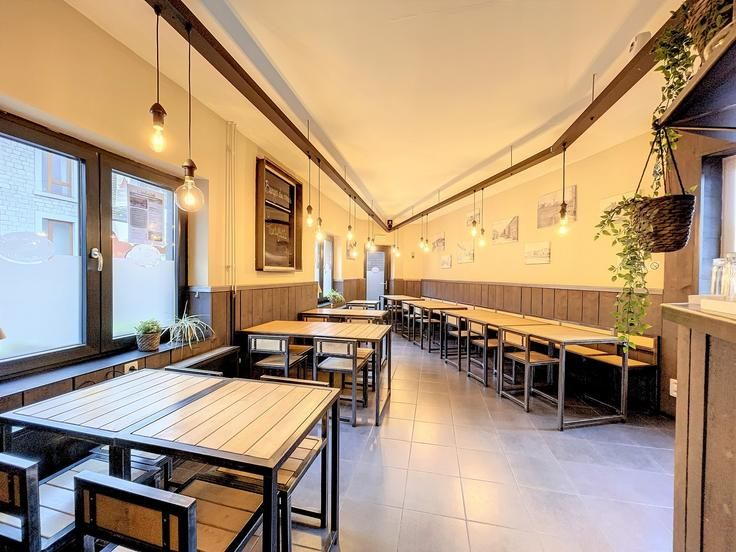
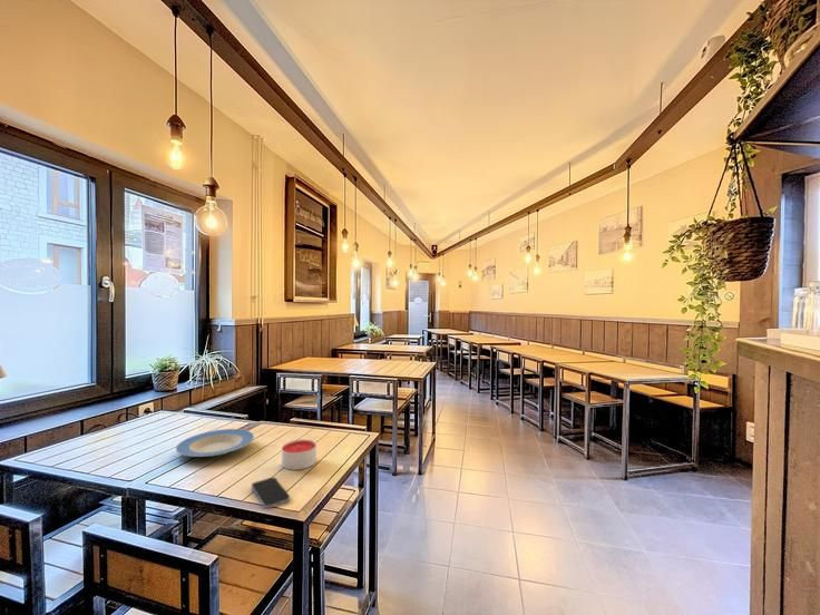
+ candle [281,439,318,471]
+ smartphone [251,476,291,509]
+ plate [175,428,255,458]
